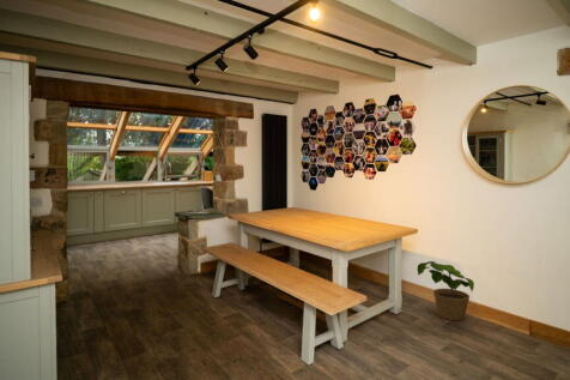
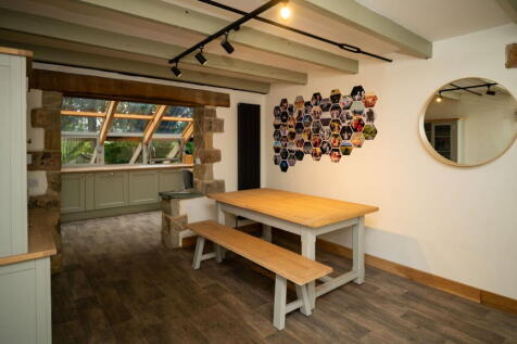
- potted plant [416,260,475,321]
